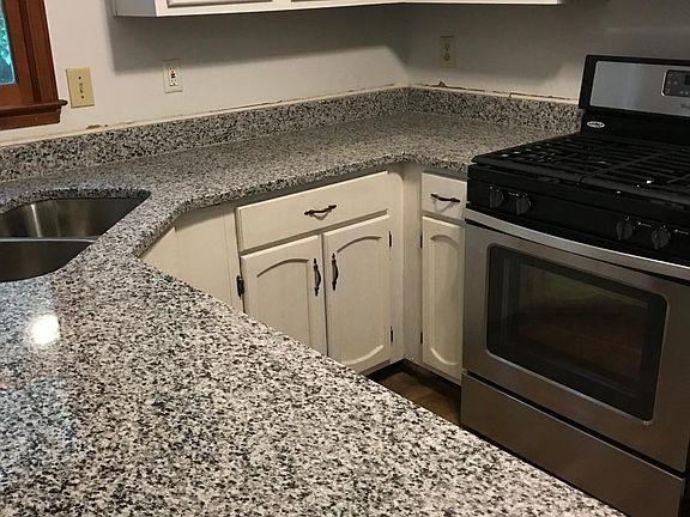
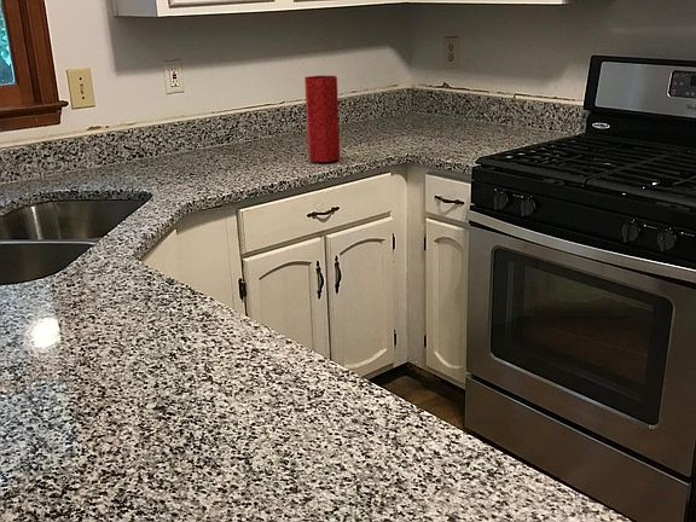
+ vase [303,75,341,163]
